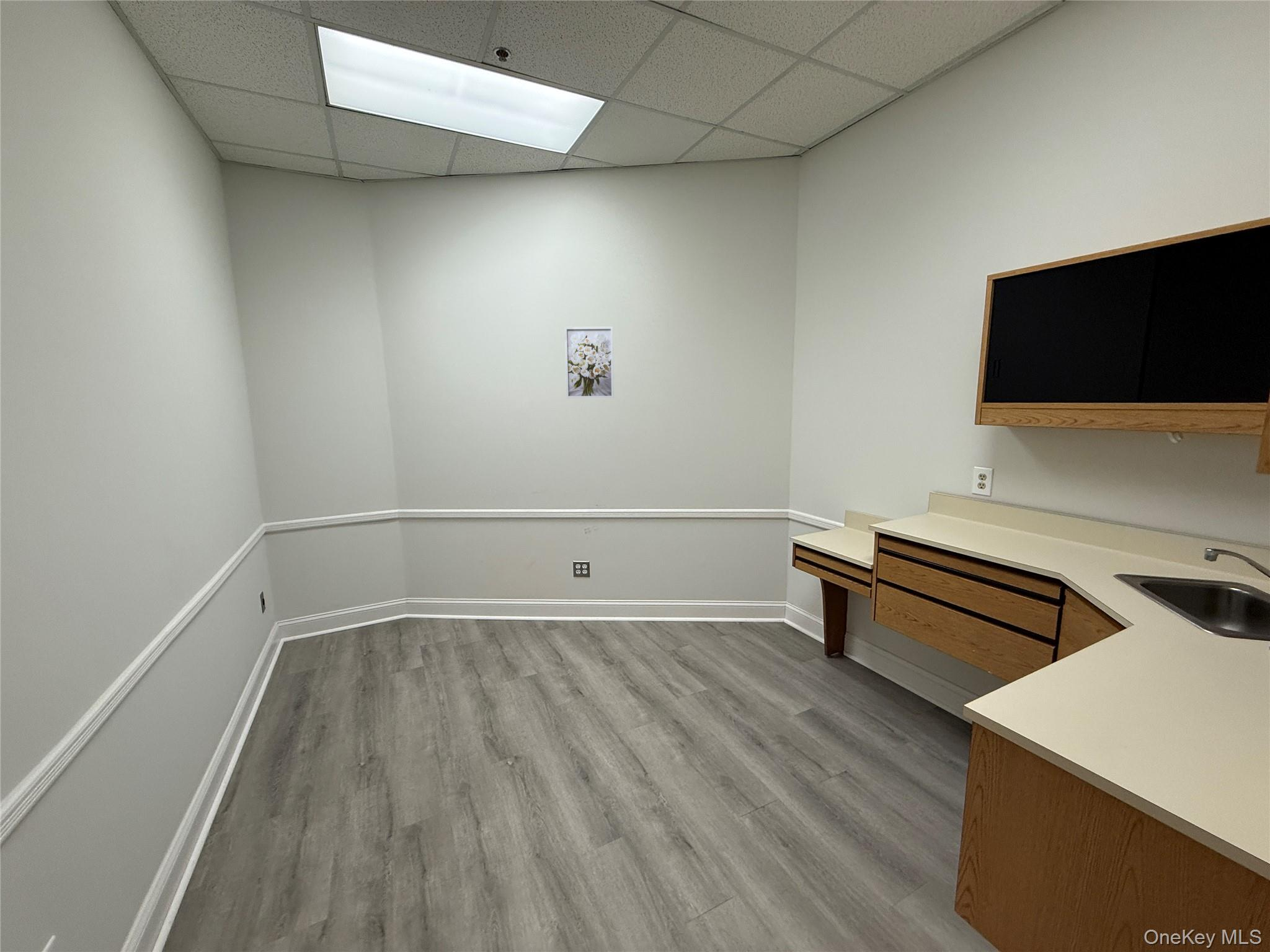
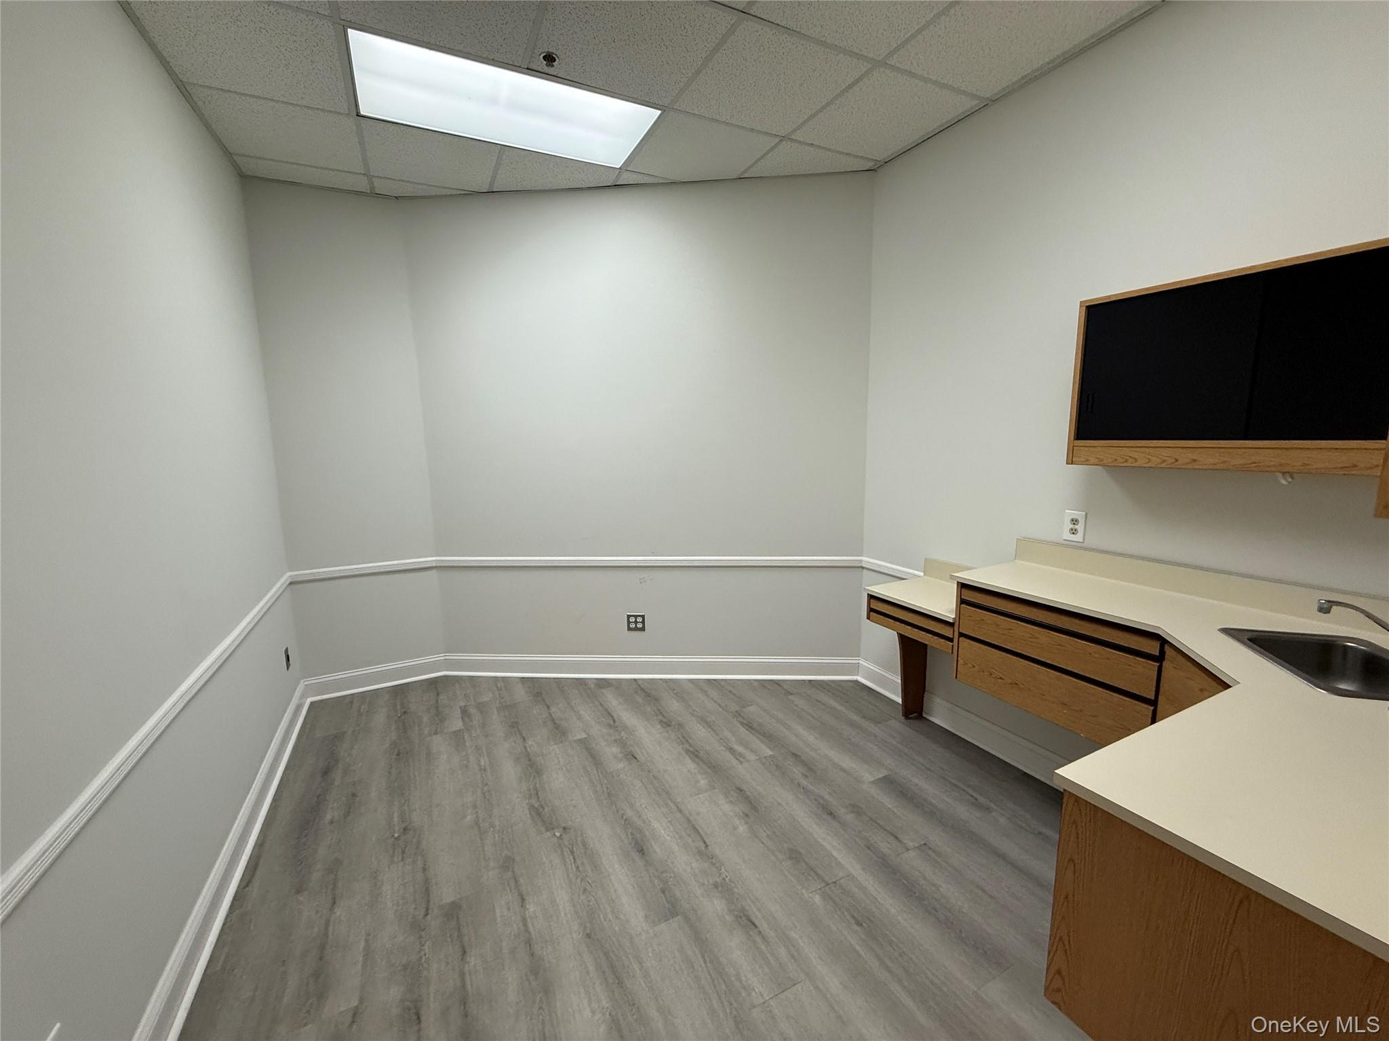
- wall art [564,326,615,399]
